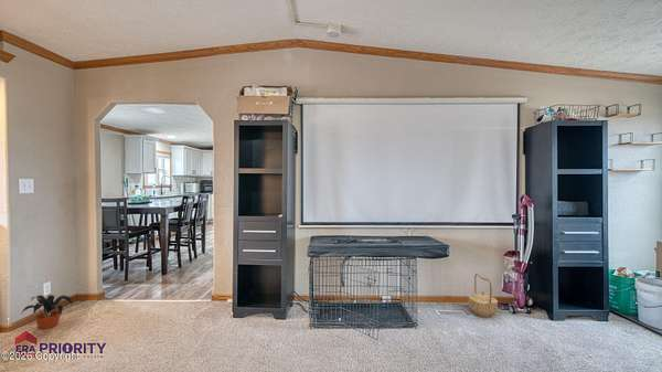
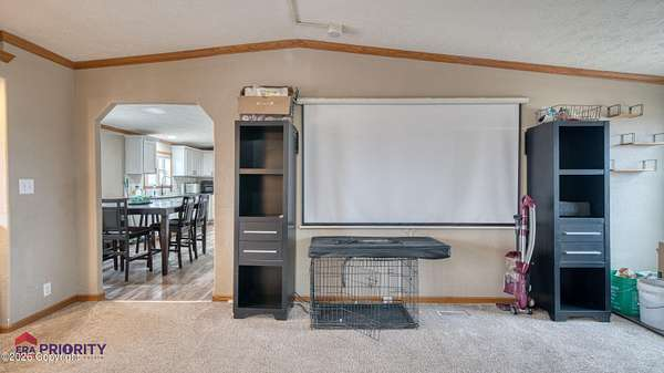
- basket [468,273,499,318]
- potted plant [21,294,73,330]
